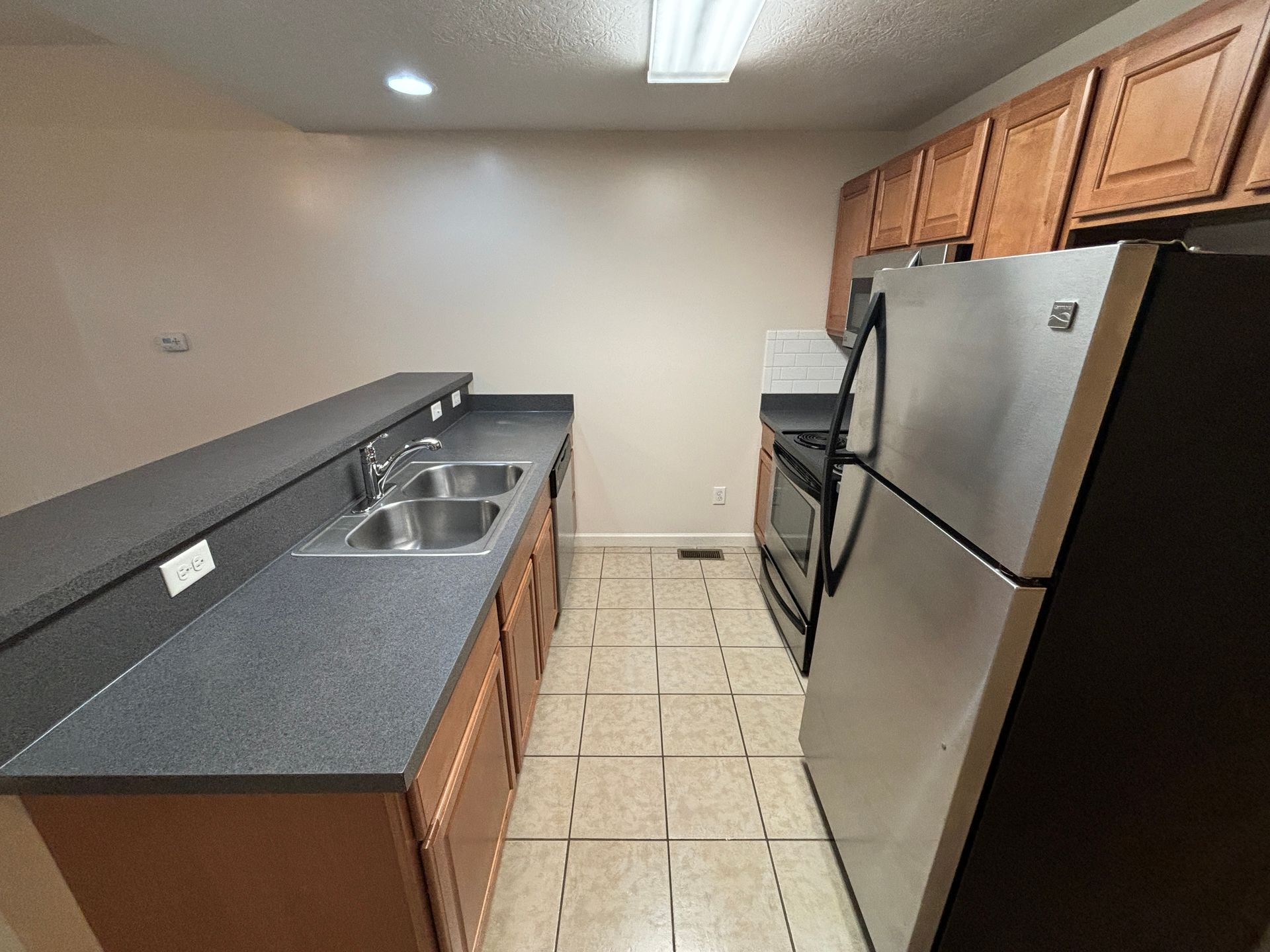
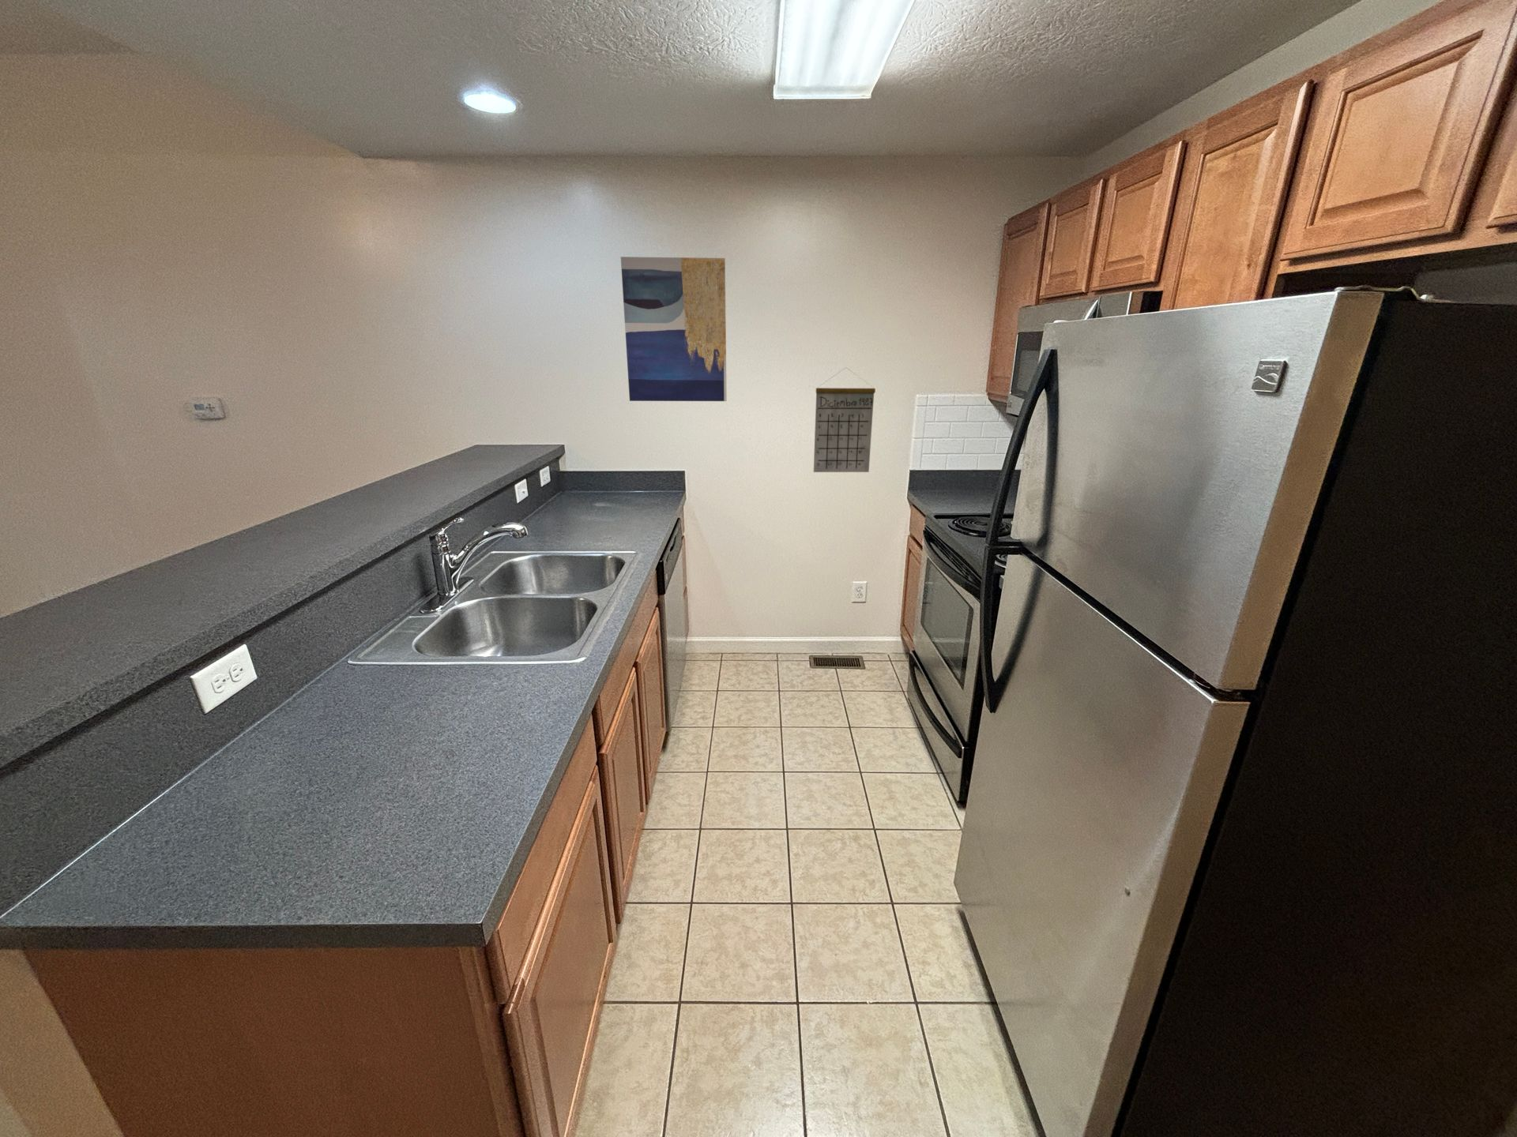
+ wall art [620,256,727,402]
+ calendar [813,367,877,473]
